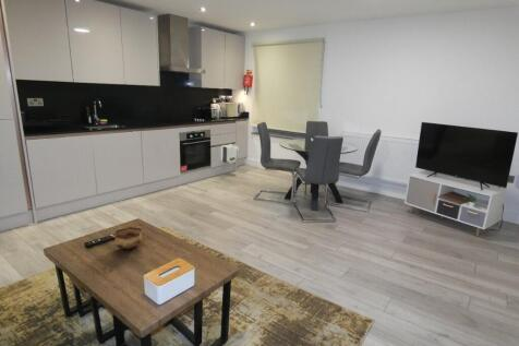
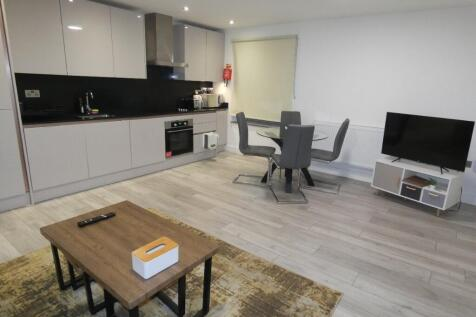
- bowl [113,226,143,251]
